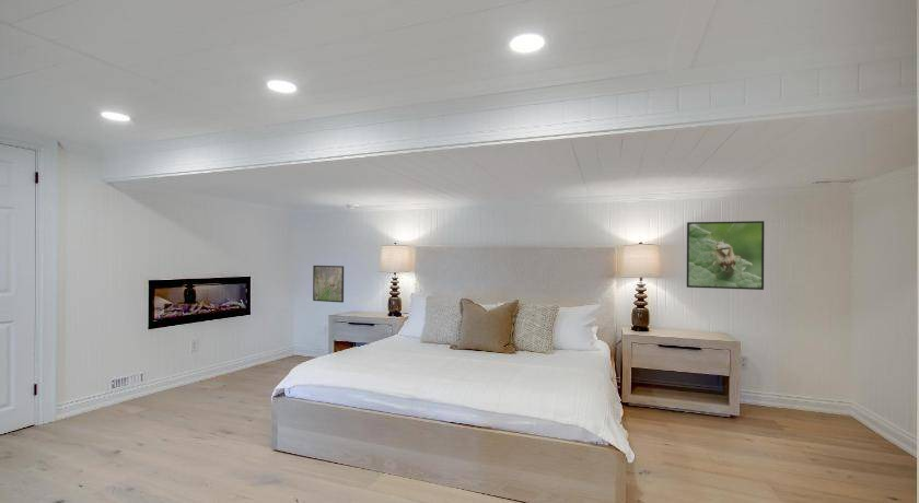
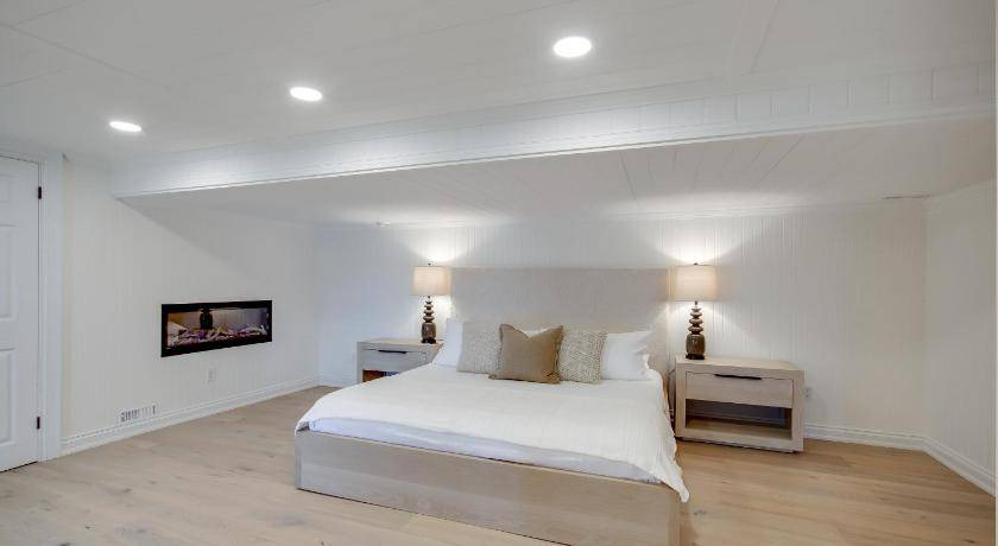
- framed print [312,265,345,304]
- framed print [686,220,765,291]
